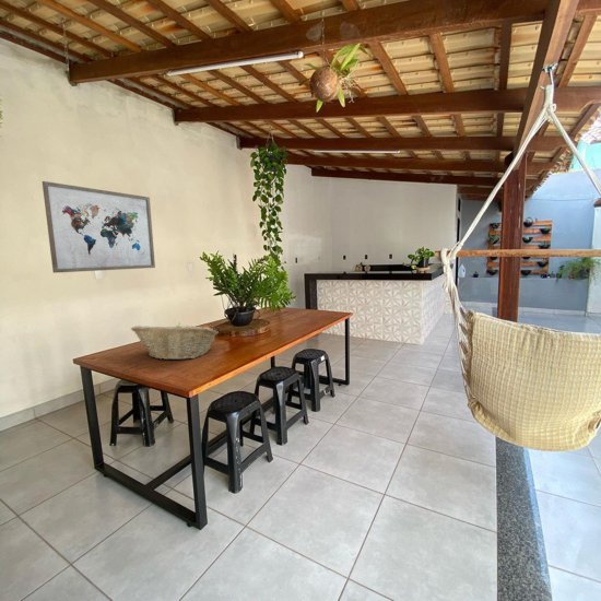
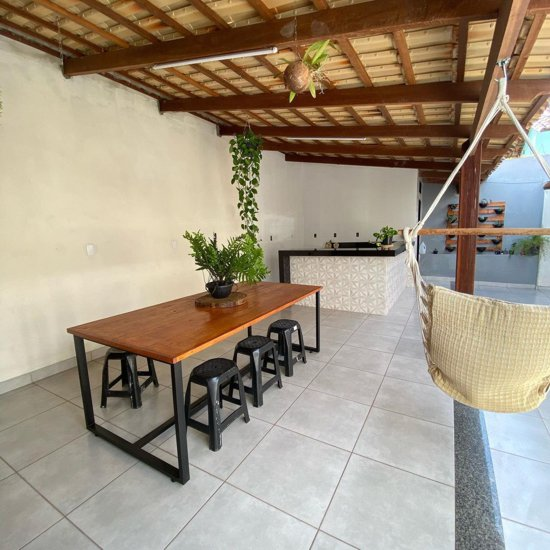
- wall art [42,180,156,274]
- fruit basket [130,321,220,361]
